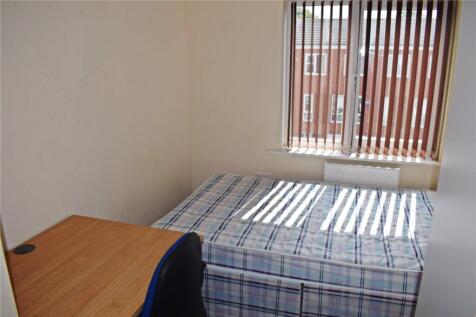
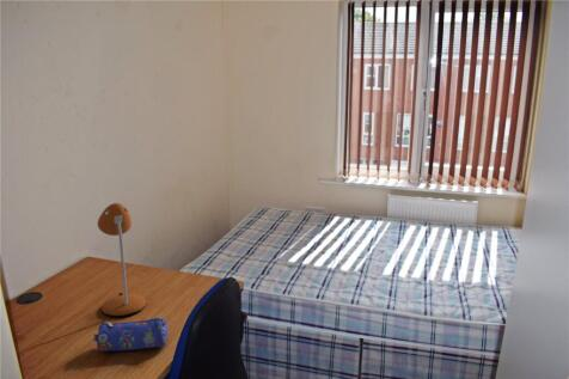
+ desk lamp [97,202,147,318]
+ pencil case [92,317,169,353]
